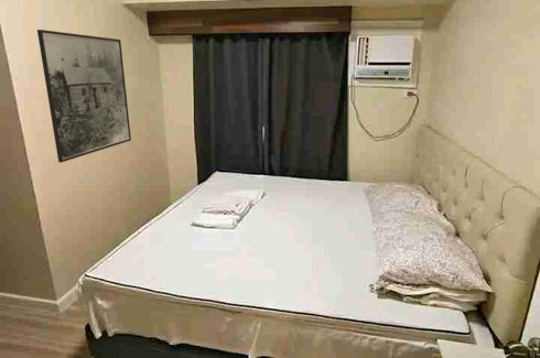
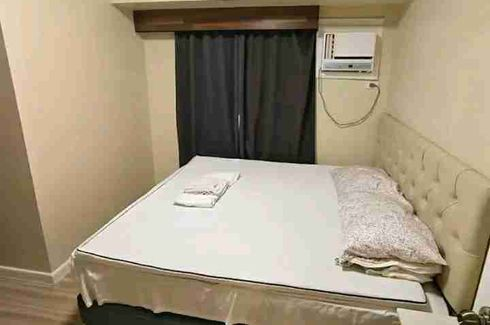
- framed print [36,29,132,163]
